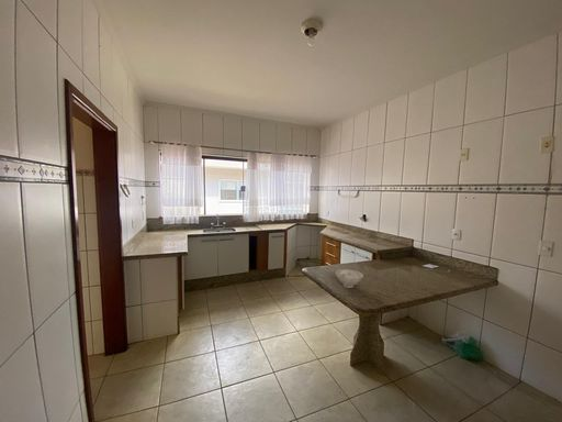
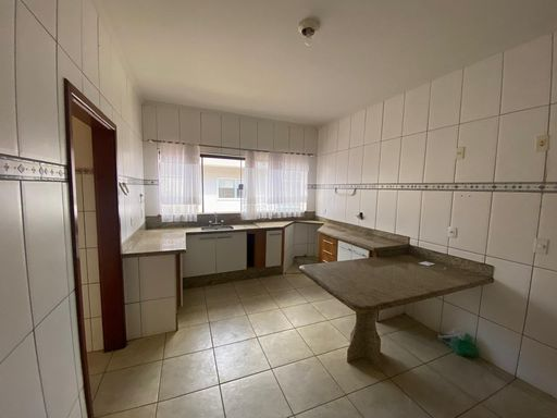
- bowl [335,268,364,289]
